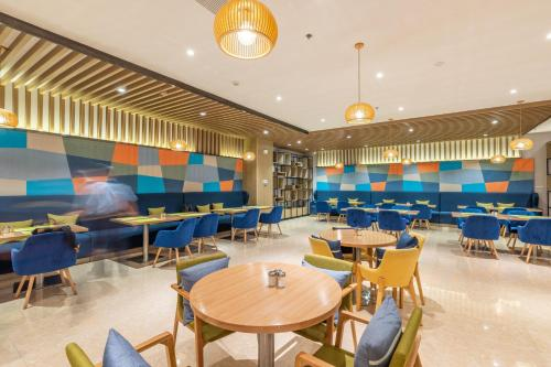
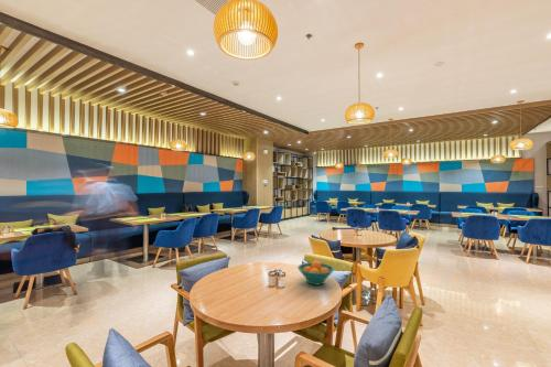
+ fruit bowl [296,260,335,285]
